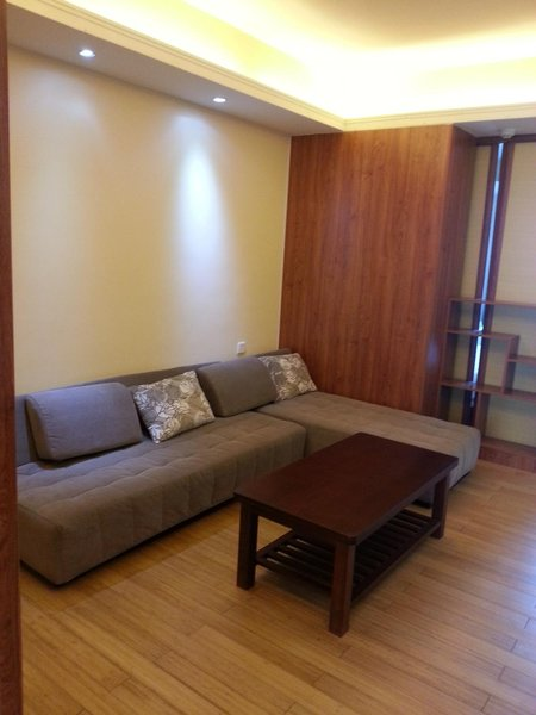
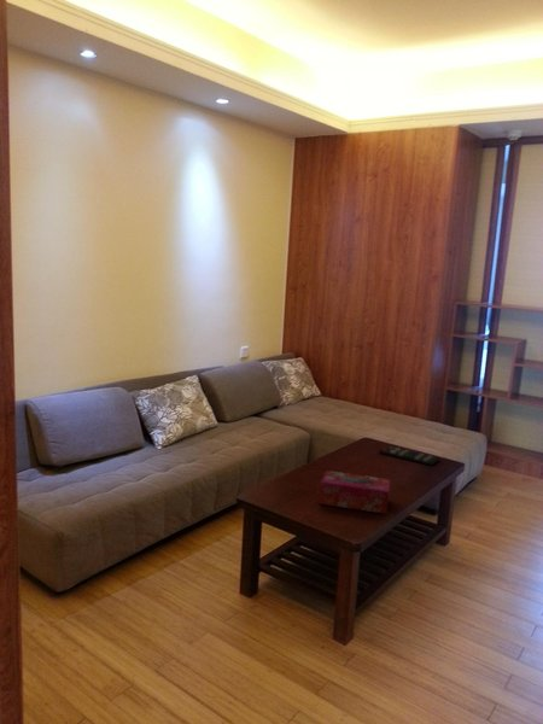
+ tissue box [319,469,391,515]
+ remote control [378,445,440,467]
